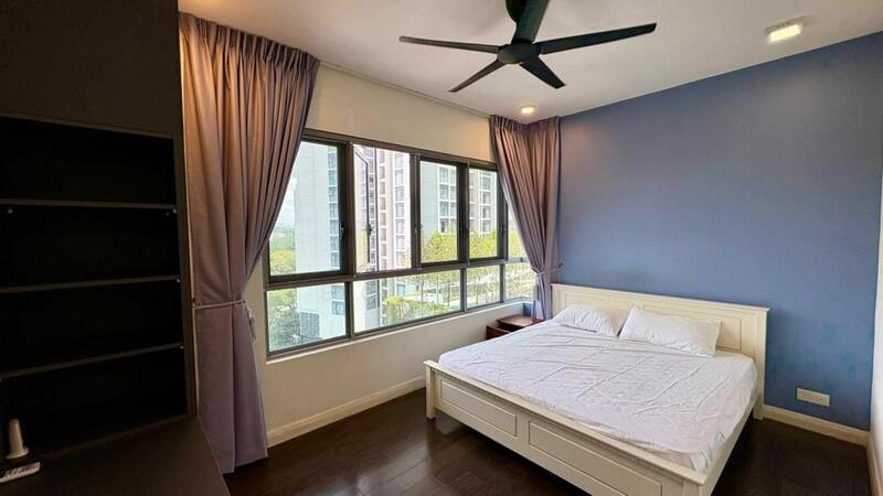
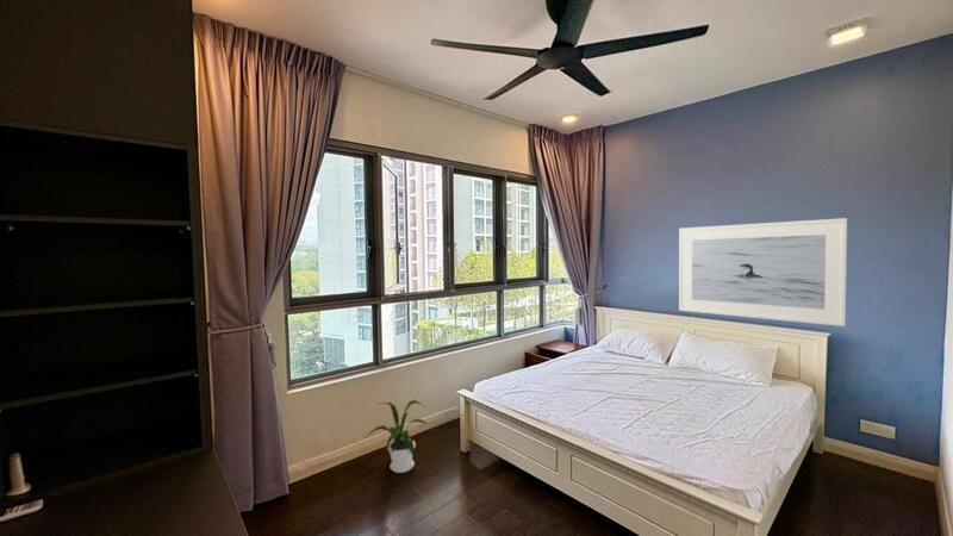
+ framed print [678,217,848,328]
+ house plant [363,399,429,474]
